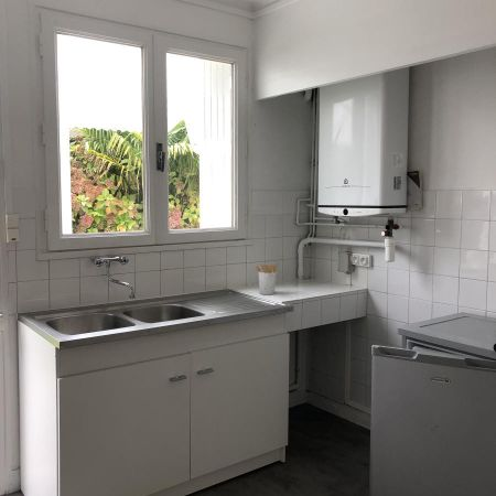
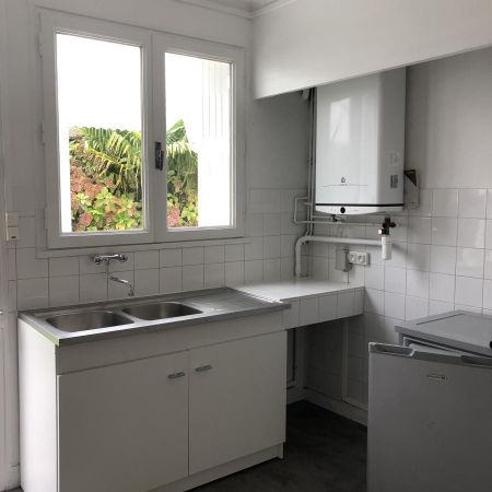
- utensil holder [255,260,279,295]
